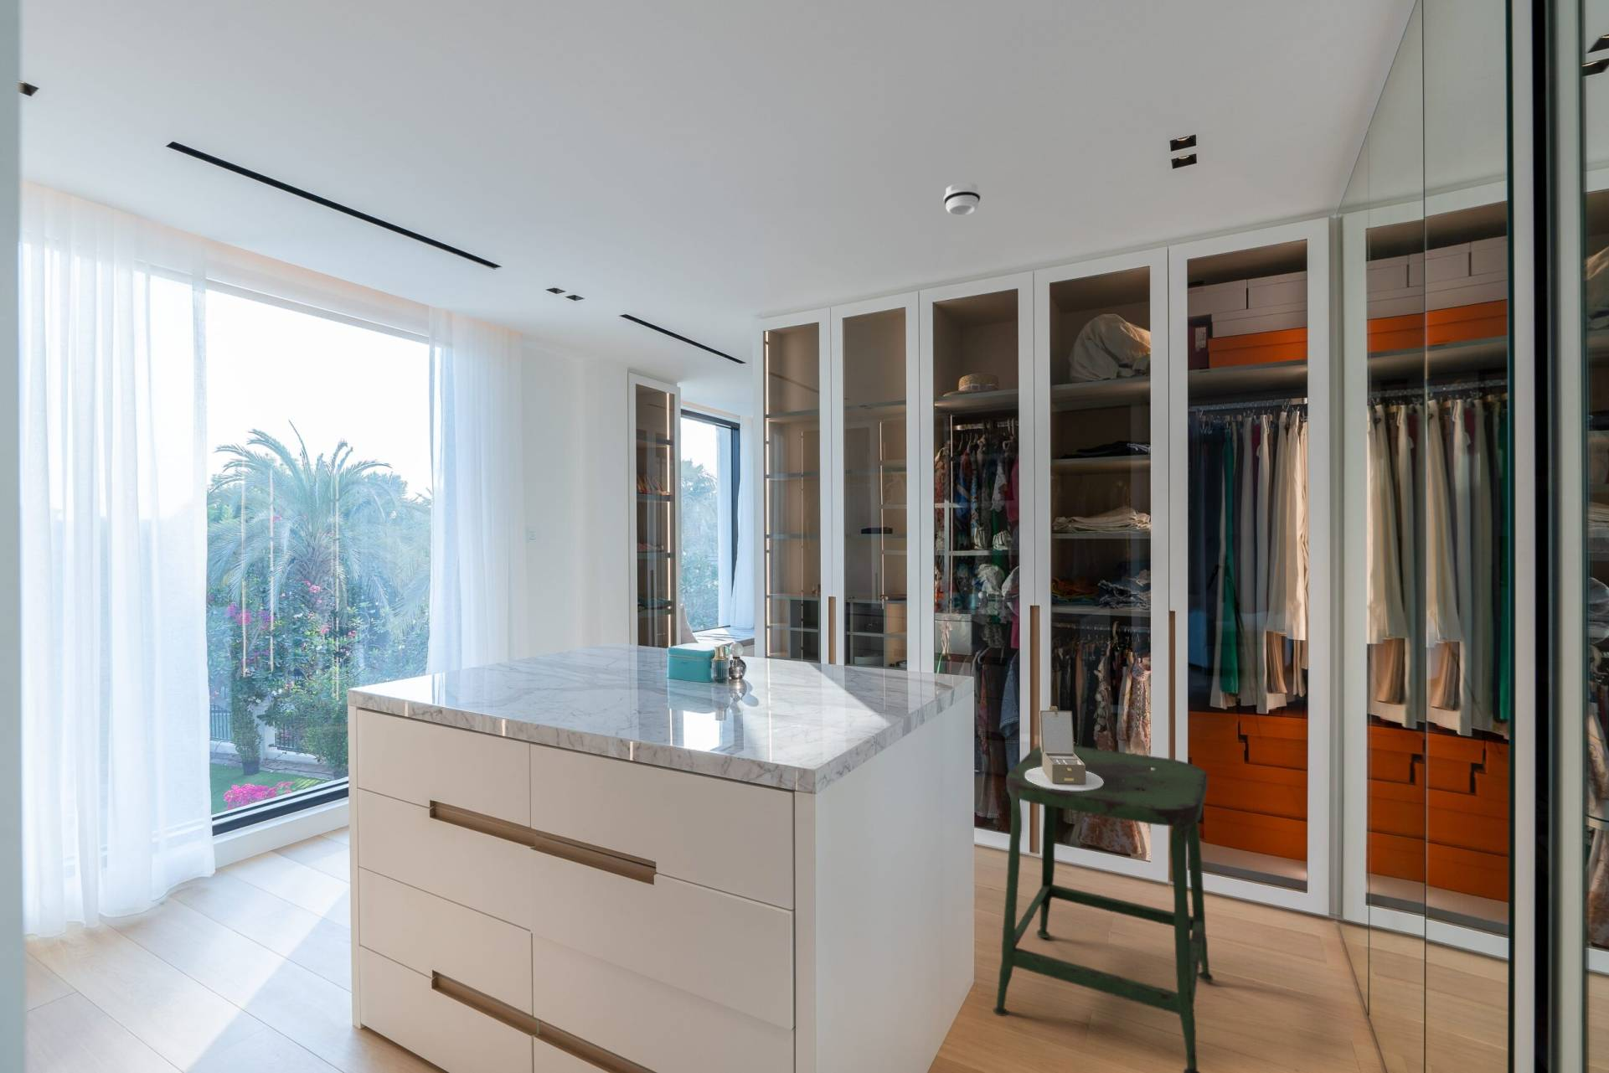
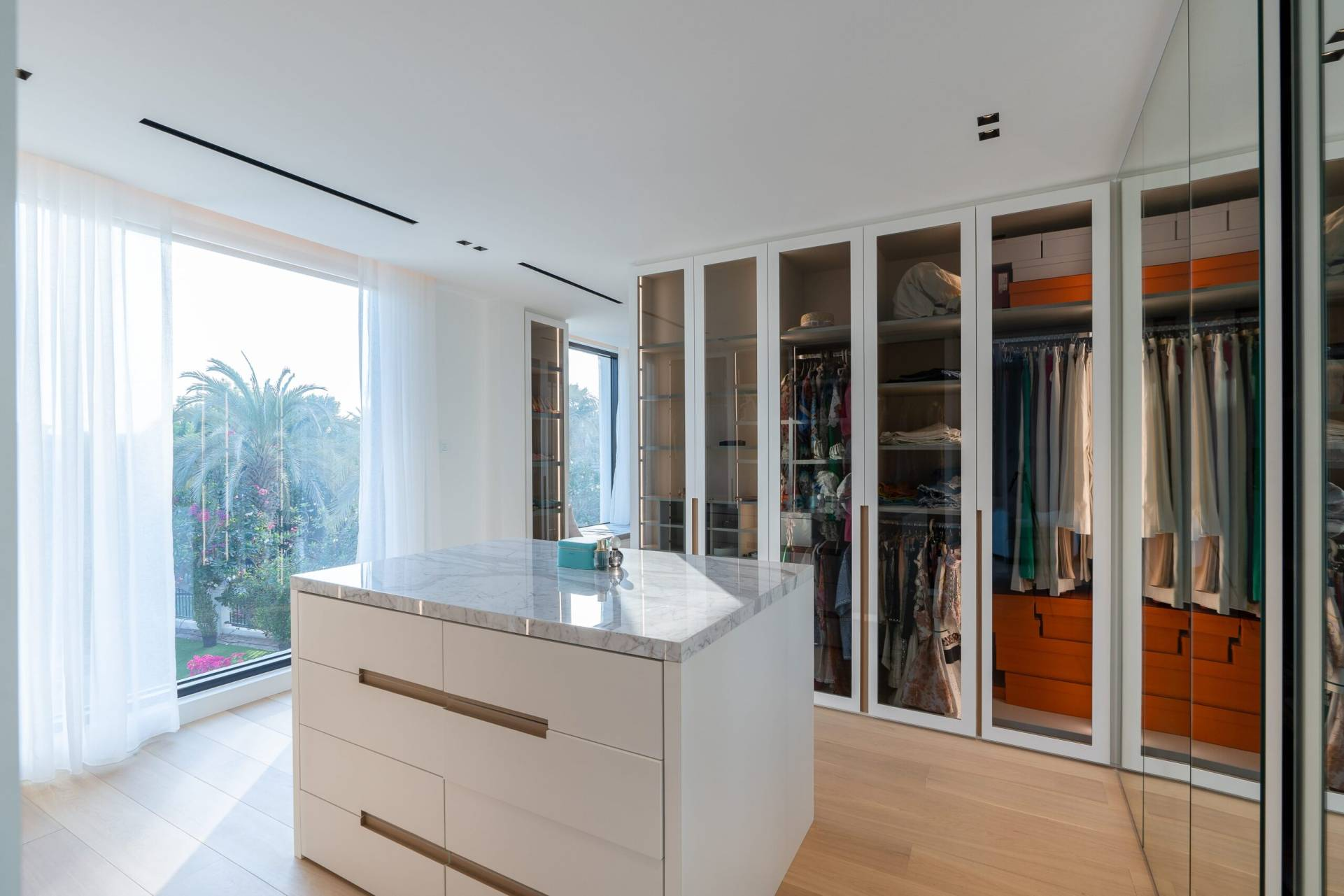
- smoke detector [943,182,982,216]
- stool [992,745,1214,1073]
- jewelry box [1025,705,1104,792]
